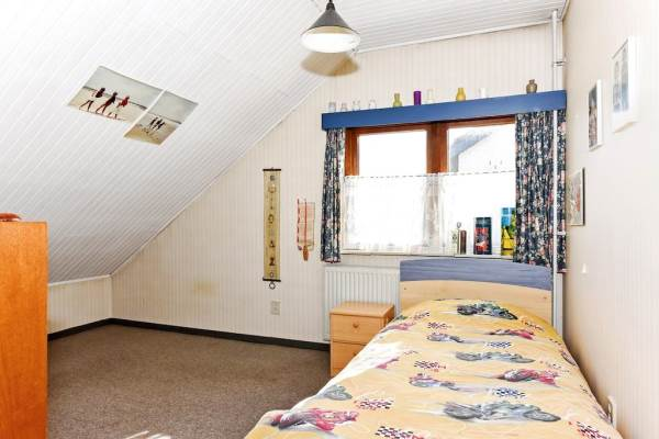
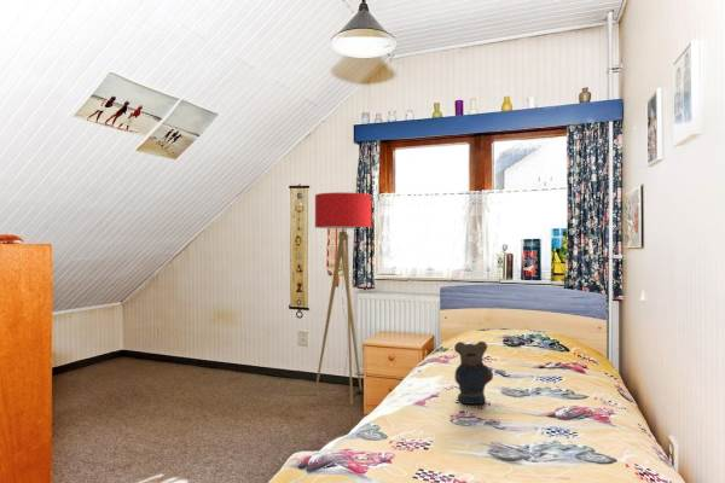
+ teddy bear [453,341,494,406]
+ floor lamp [313,192,372,406]
